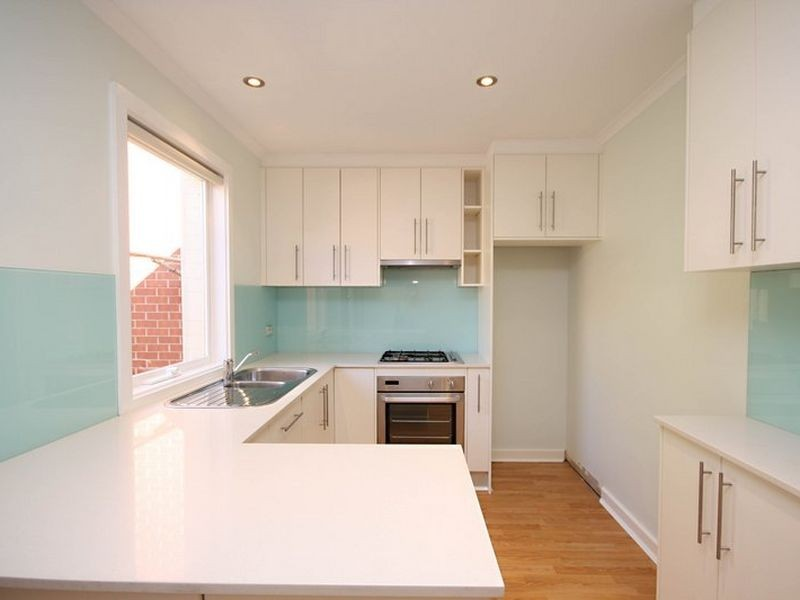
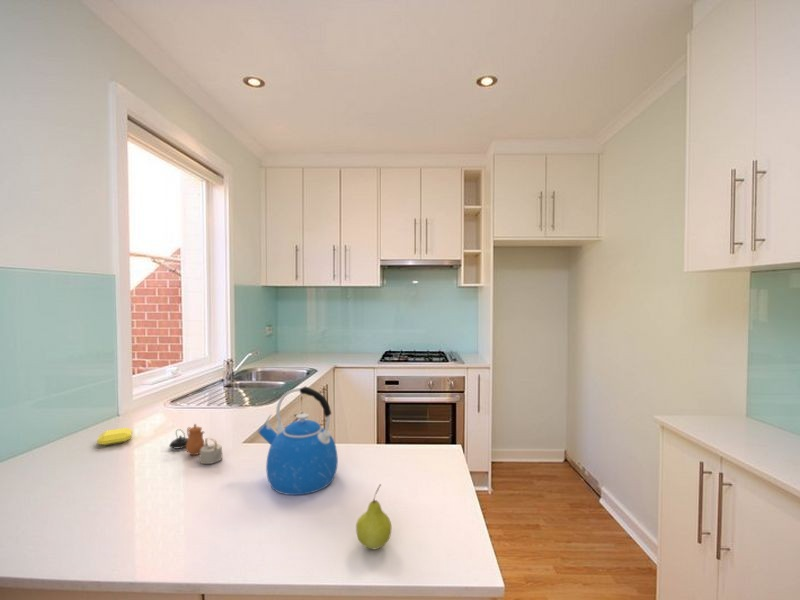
+ teapot [168,423,223,465]
+ kettle [257,385,339,496]
+ soap bar [96,427,133,446]
+ fruit [355,483,392,550]
